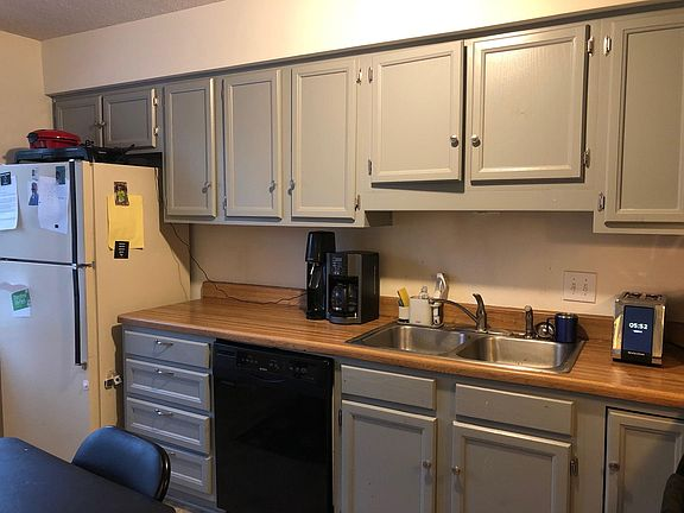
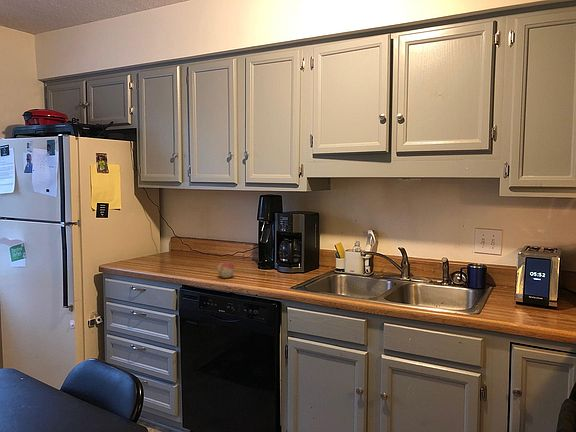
+ fruit [216,261,235,279]
